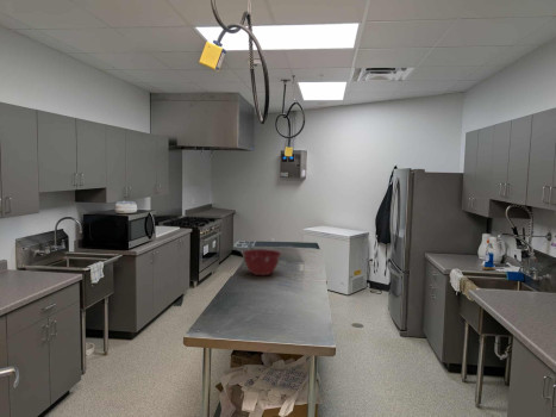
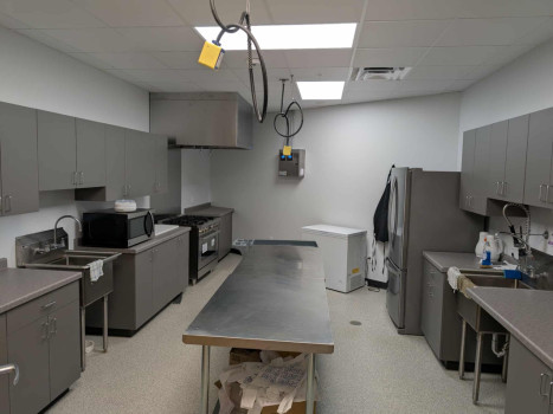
- mixing bowl [242,248,282,276]
